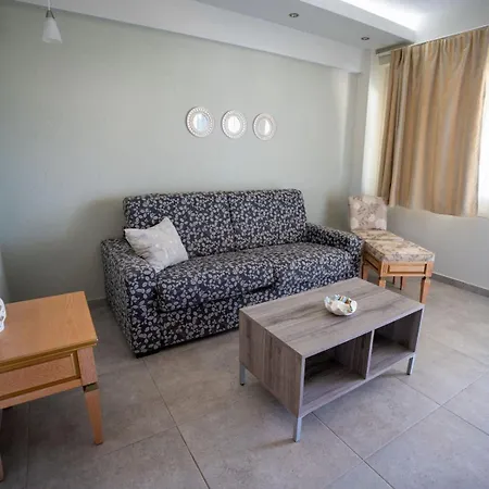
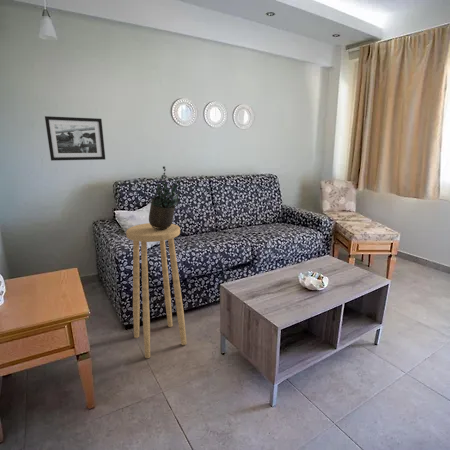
+ picture frame [44,115,106,162]
+ stool [125,222,187,359]
+ potted plant [148,165,184,230]
